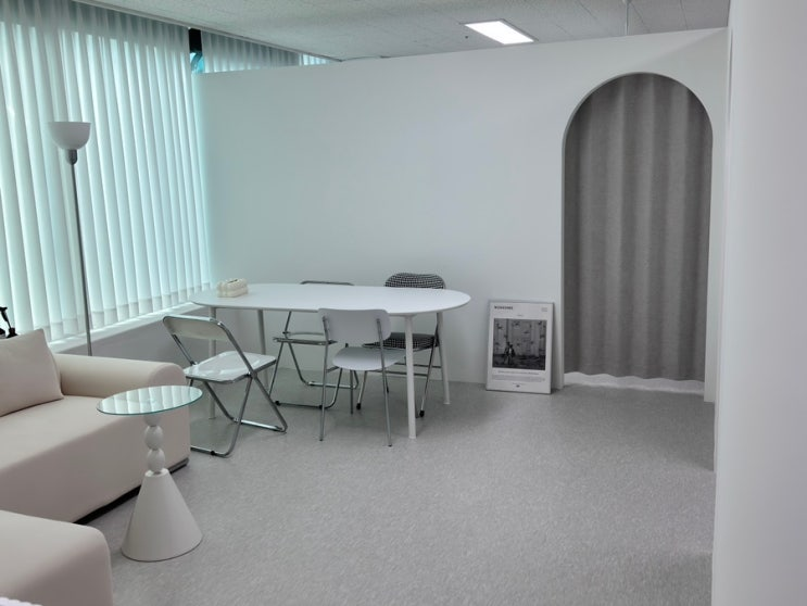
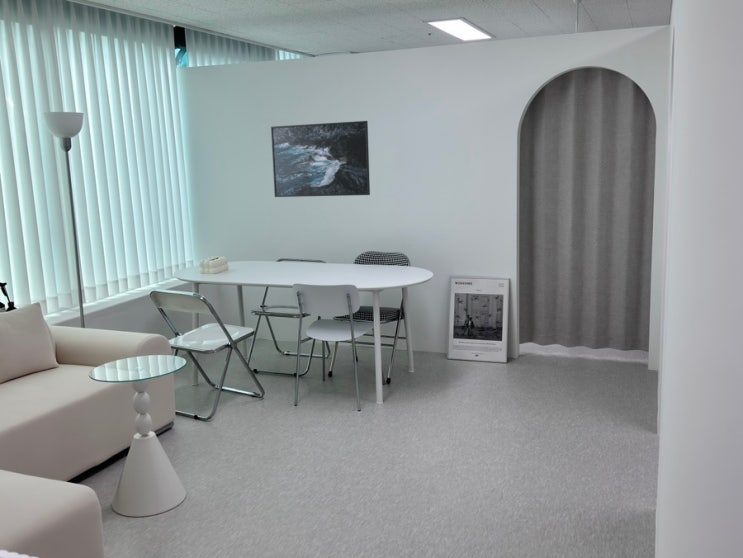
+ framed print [270,120,371,198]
